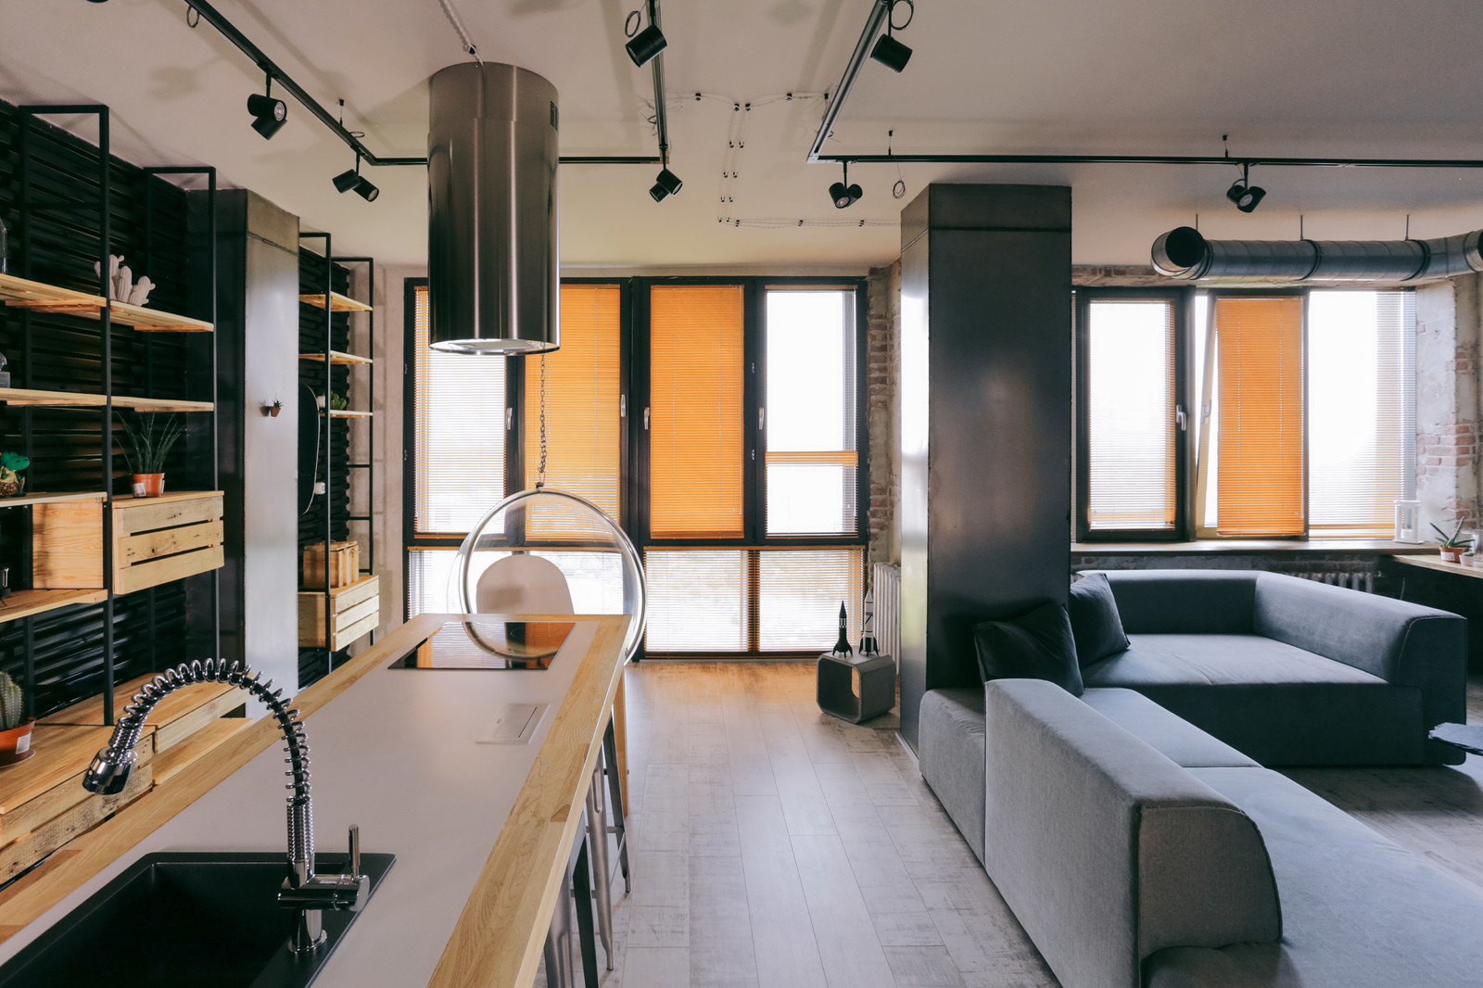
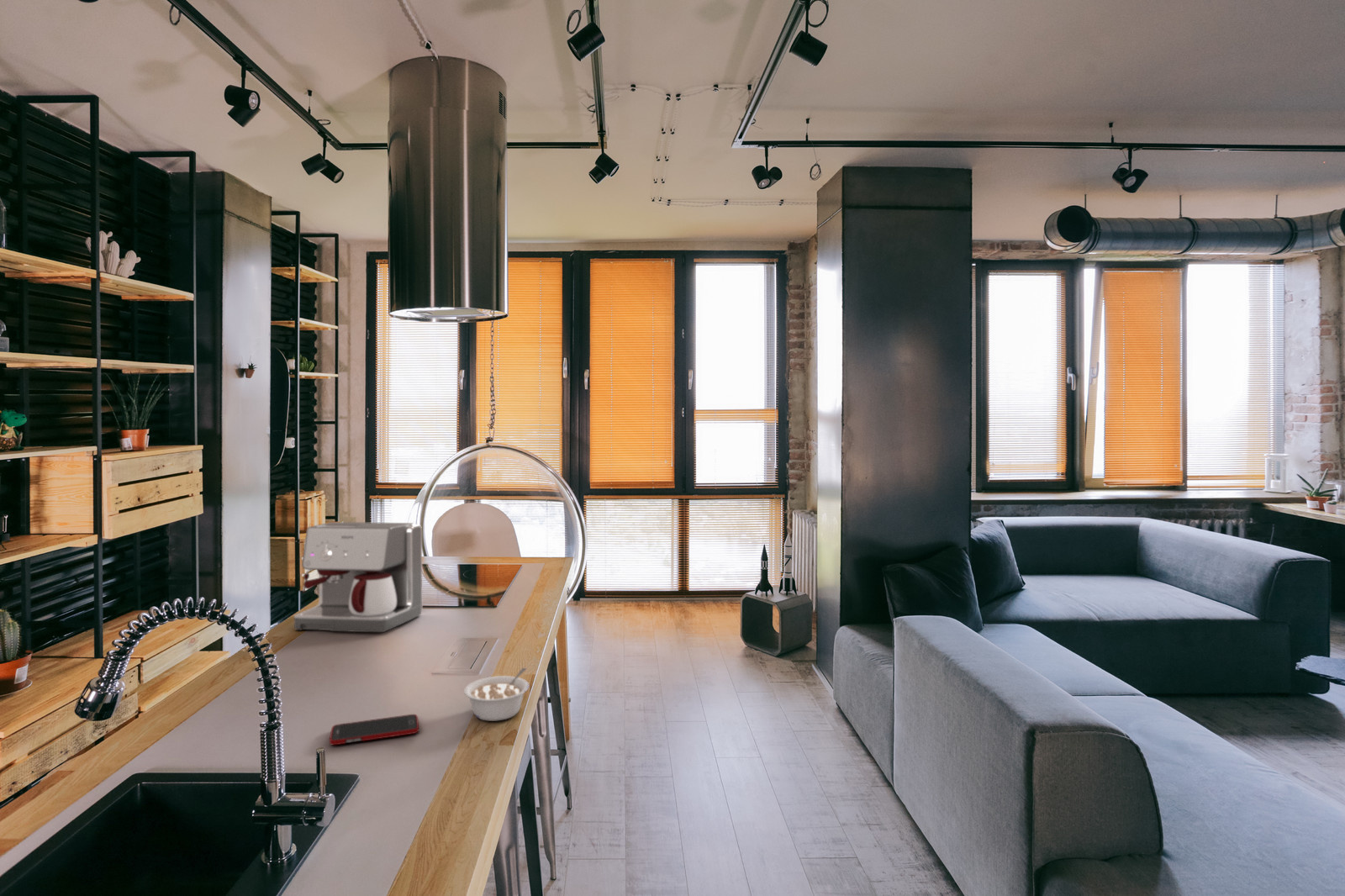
+ cell phone [329,714,419,746]
+ legume [463,667,530,722]
+ coffee maker [293,521,423,633]
